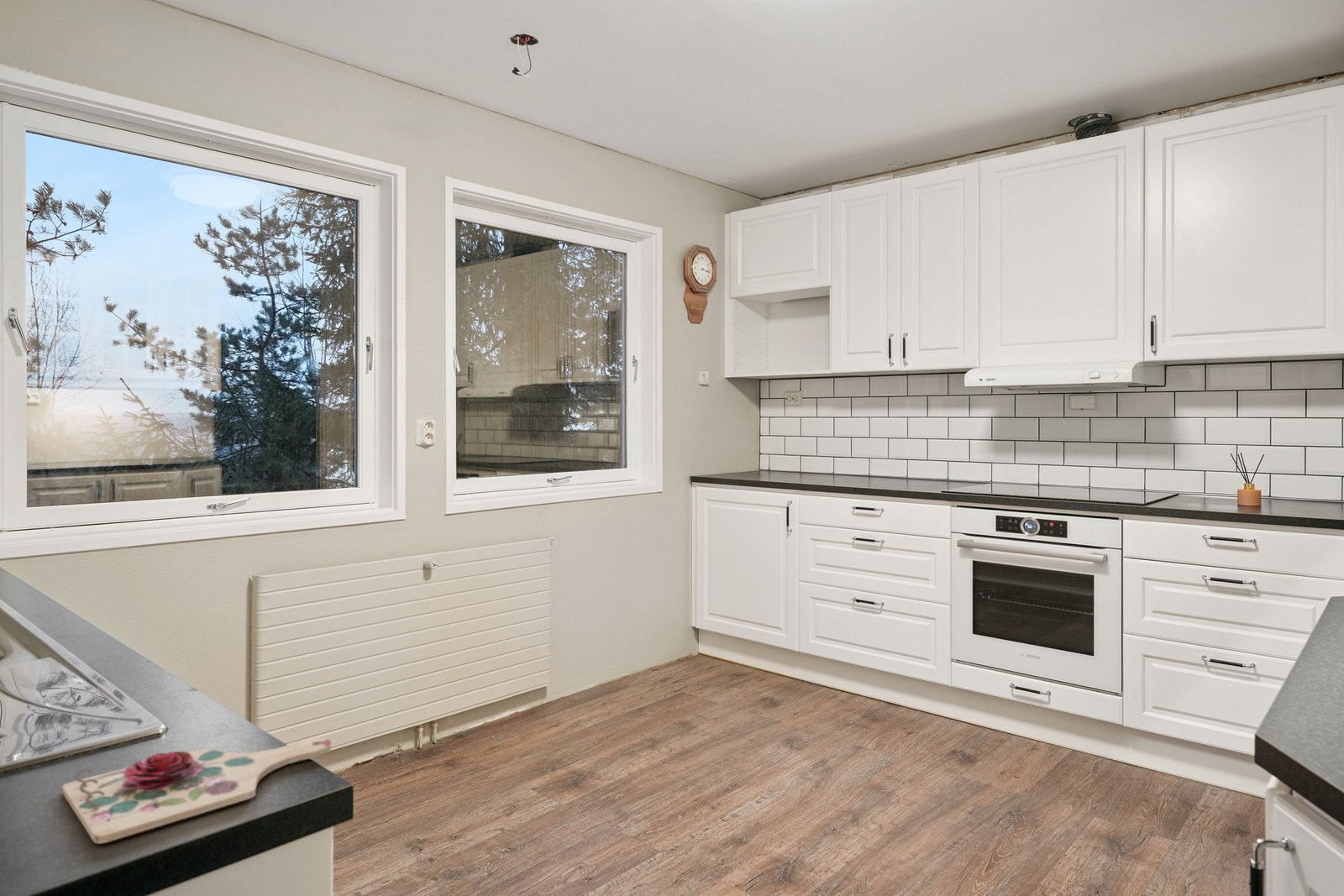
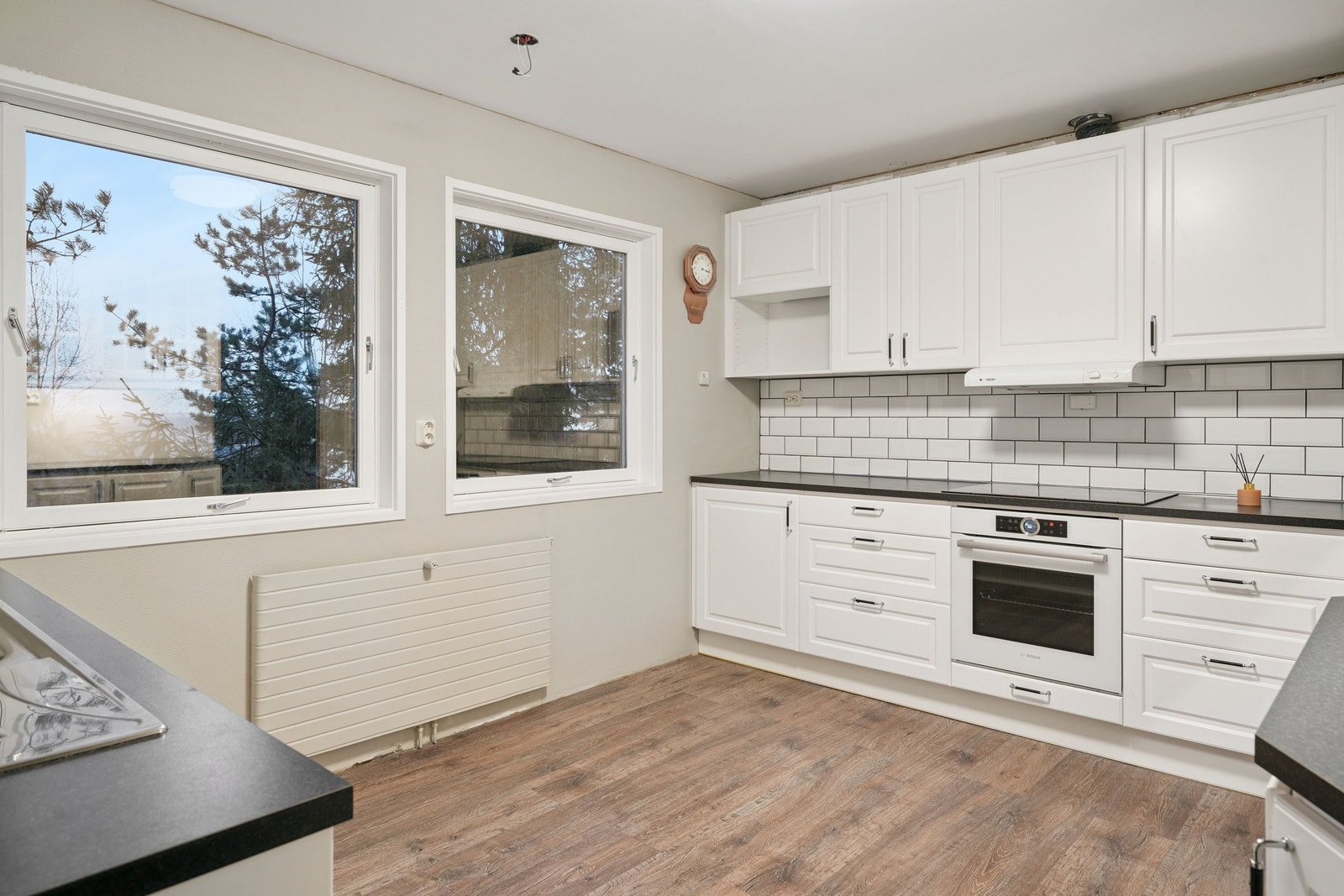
- cutting board [61,737,332,845]
